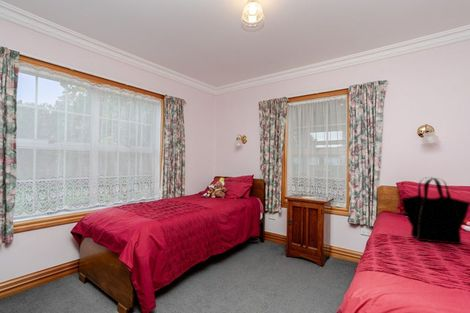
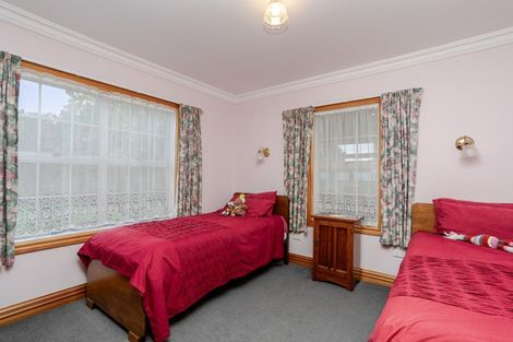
- tote bag [400,176,470,245]
